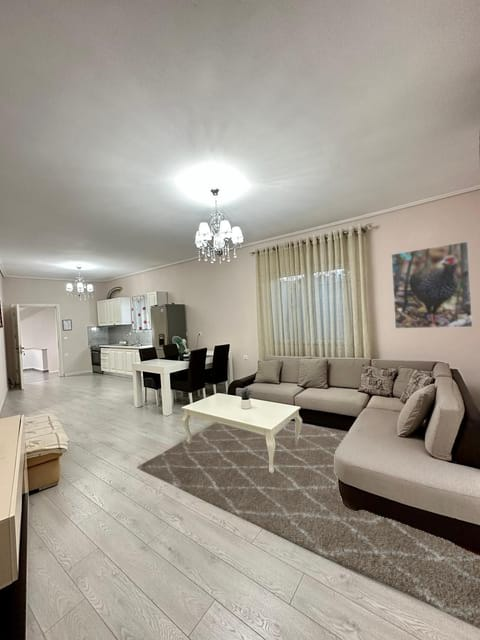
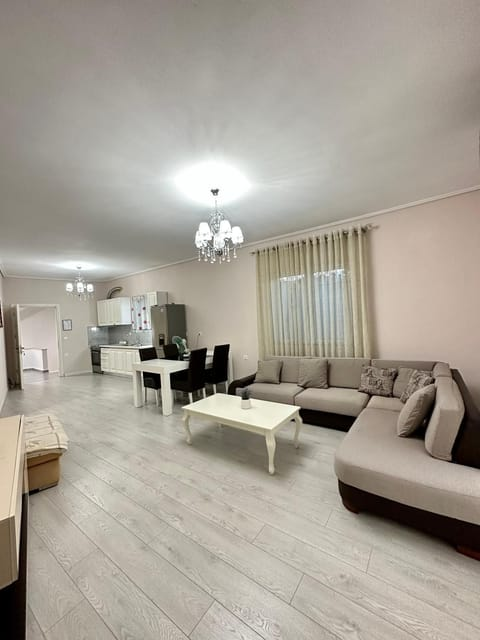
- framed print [390,240,473,329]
- rug [135,420,480,629]
